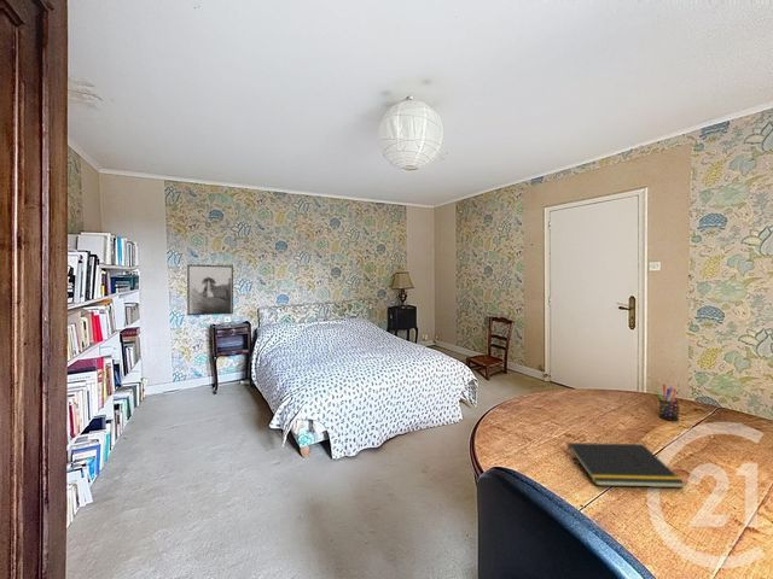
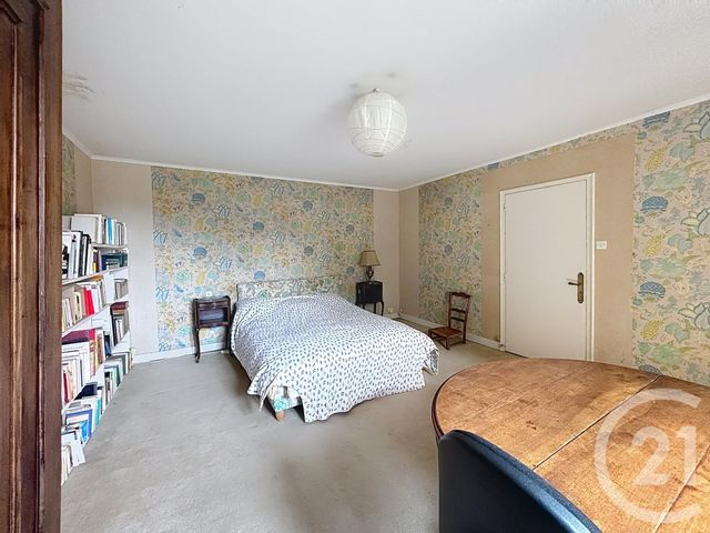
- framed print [186,263,234,316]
- notepad [565,441,686,489]
- pen holder [653,384,680,422]
